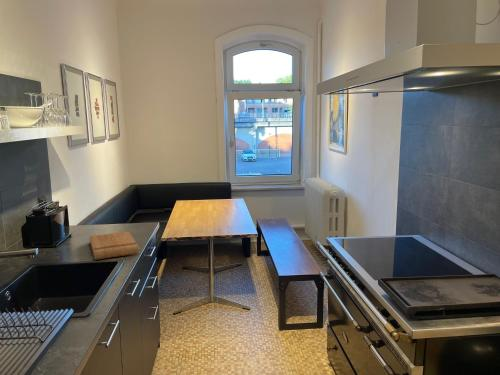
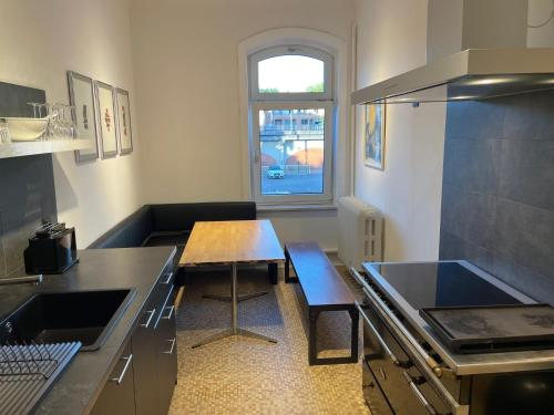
- cutting board [89,231,140,261]
